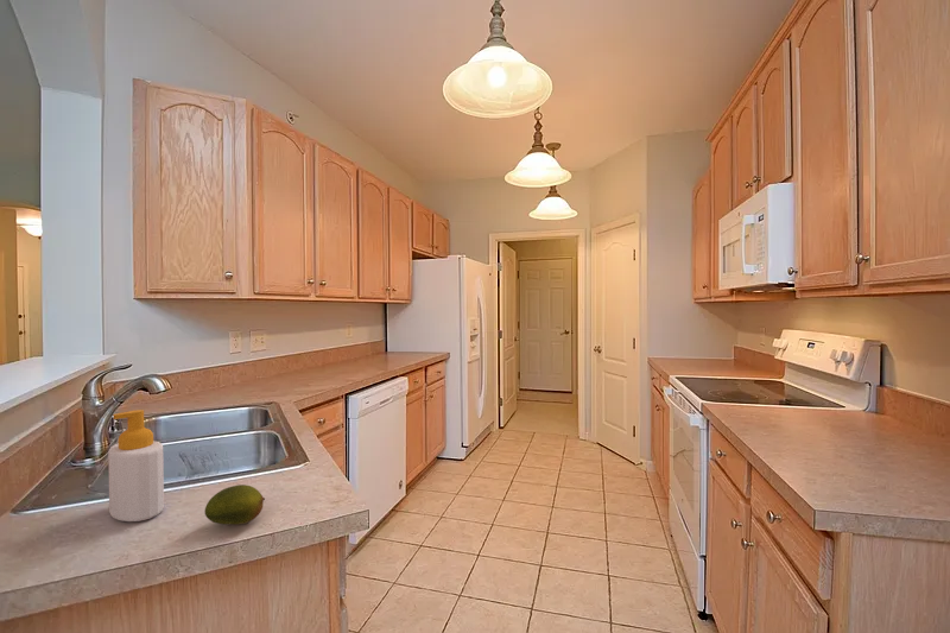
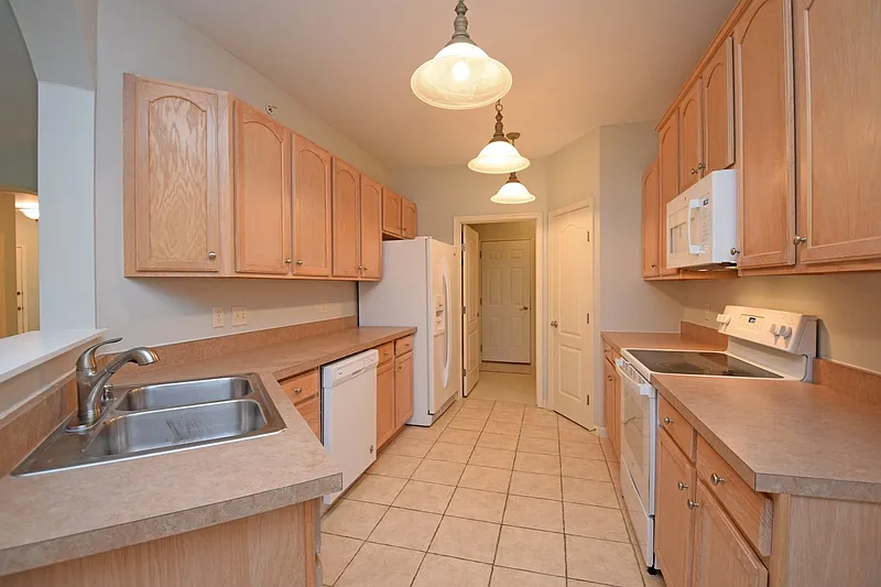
- fruit [203,483,266,526]
- soap bottle [107,409,165,523]
